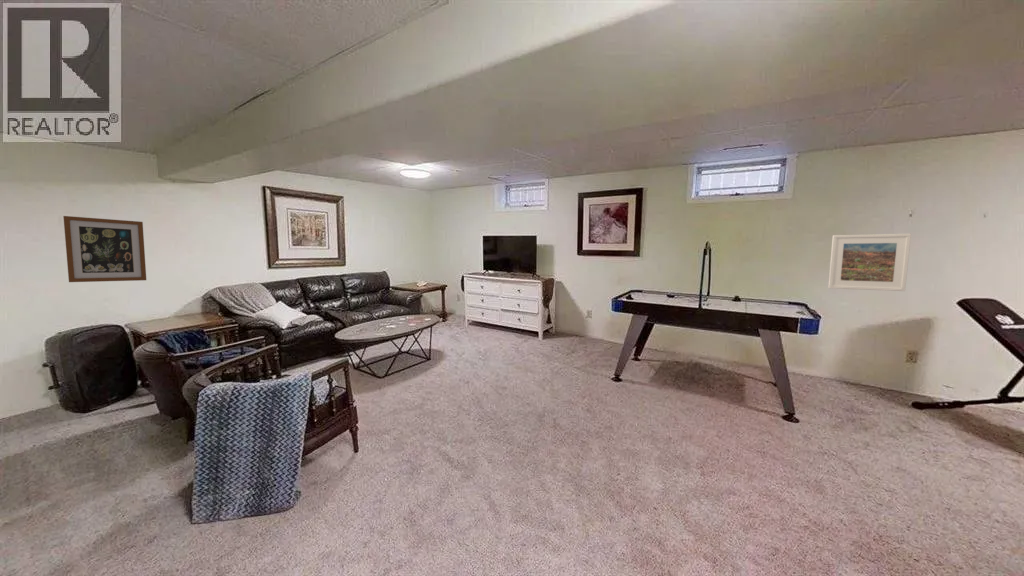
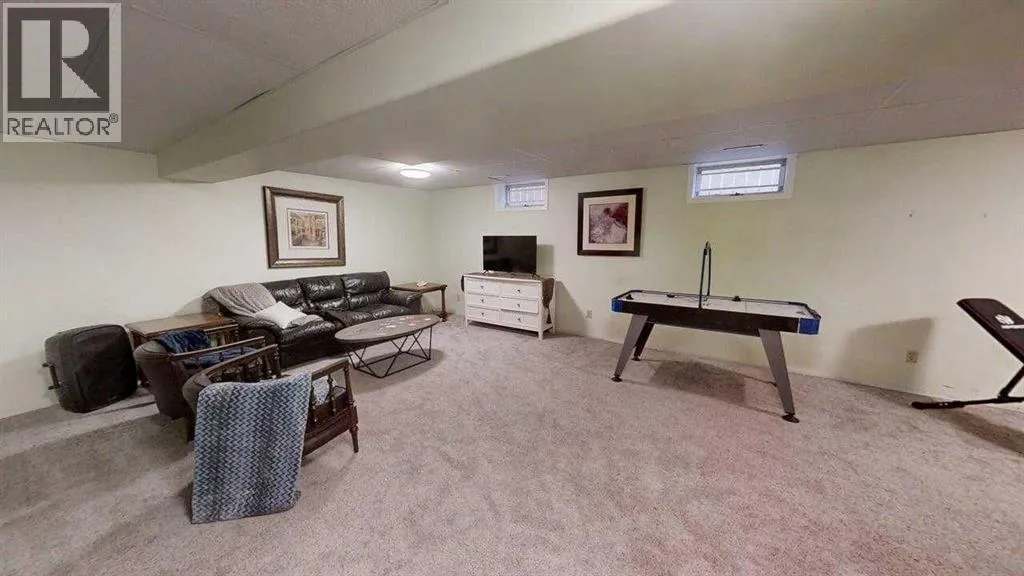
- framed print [827,233,912,292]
- wall art [62,215,147,283]
